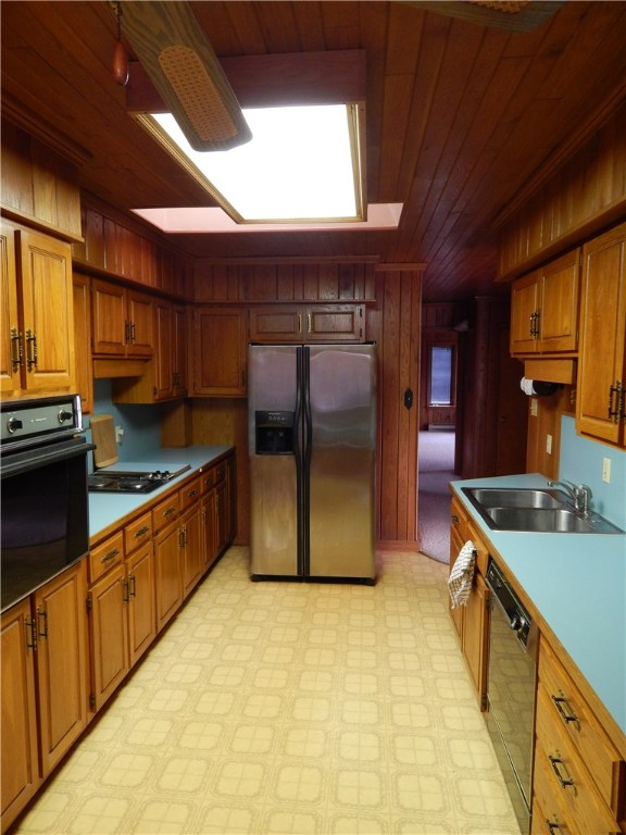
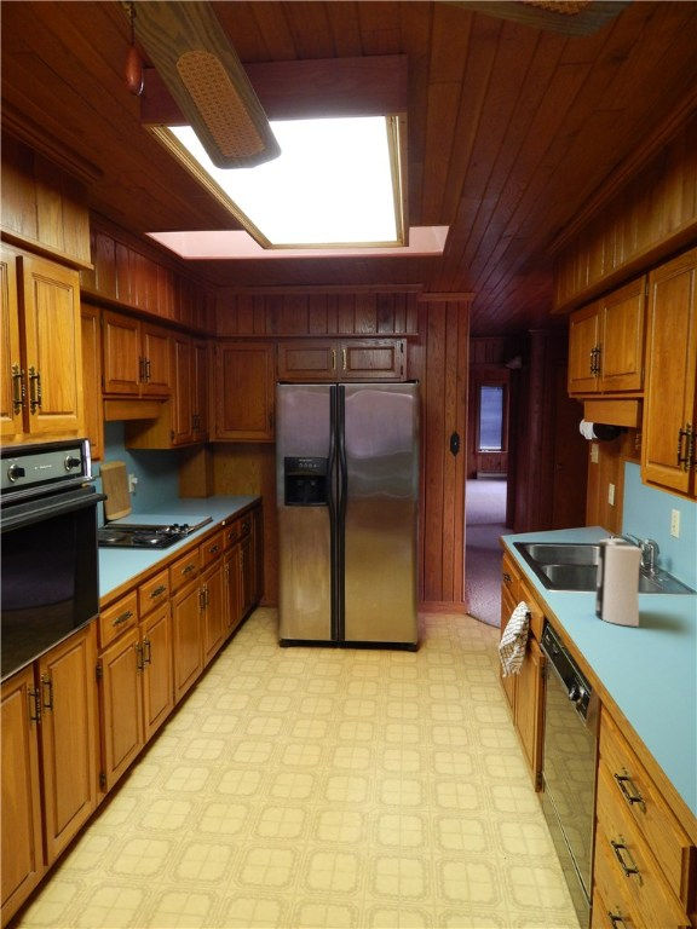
+ soap dispenser [594,537,644,628]
